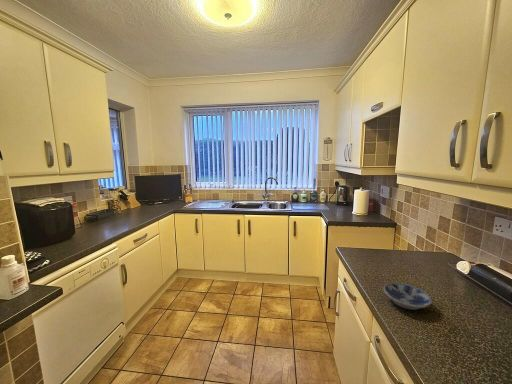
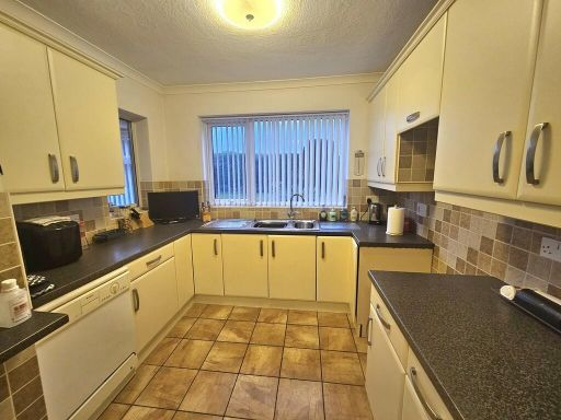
- bowl [383,282,432,311]
